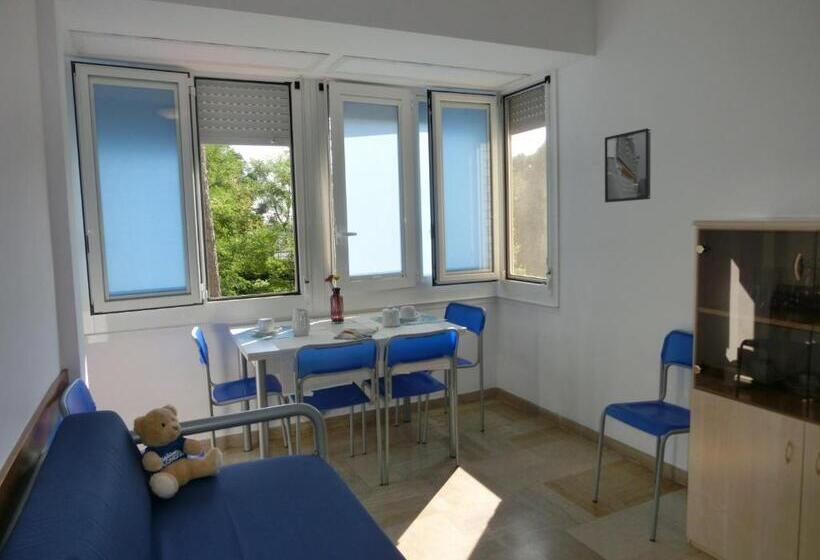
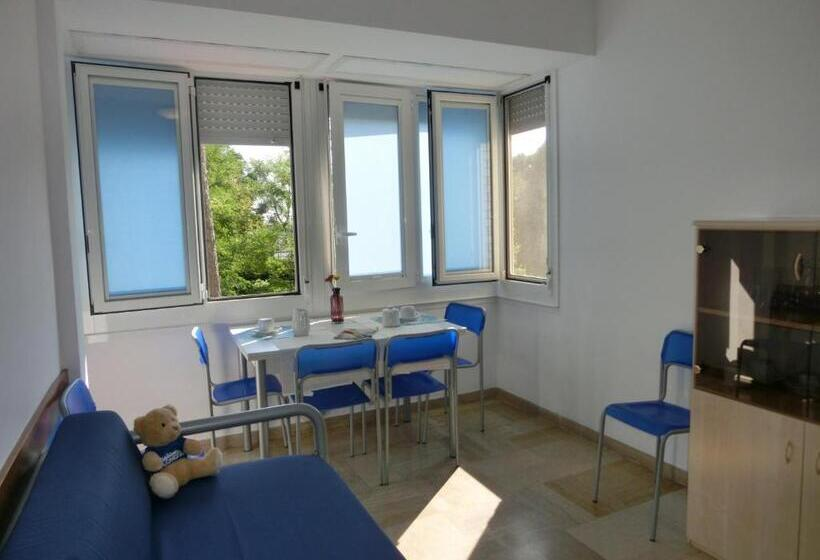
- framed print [604,127,652,203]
